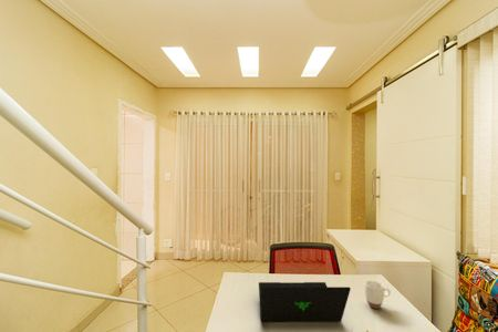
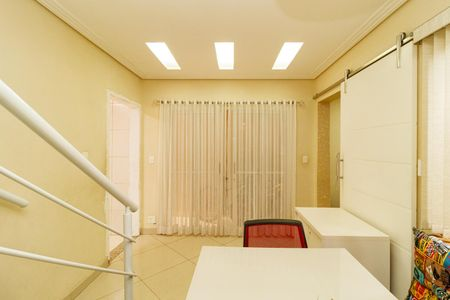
- mug [364,280,392,310]
- laptop [258,281,352,323]
